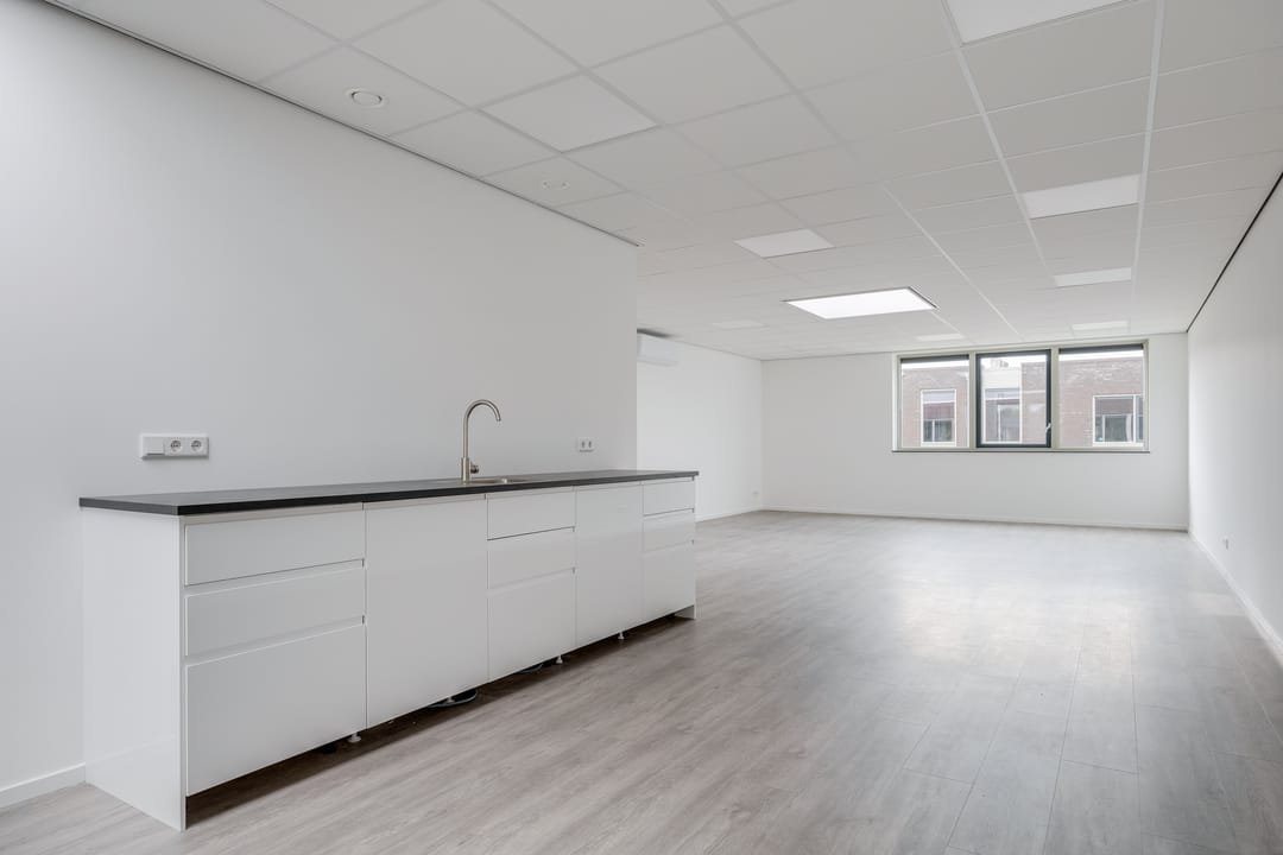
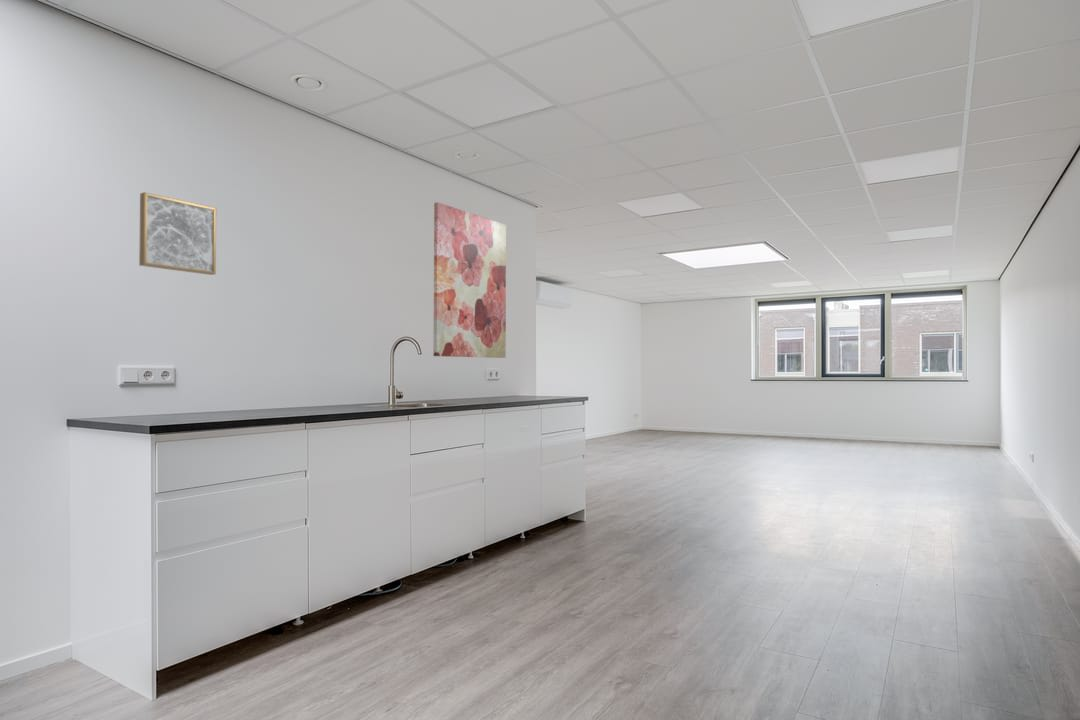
+ wall art [138,191,217,276]
+ wall art [432,201,507,359]
